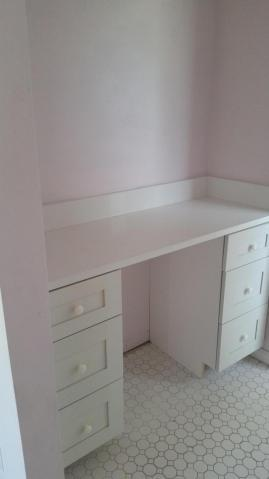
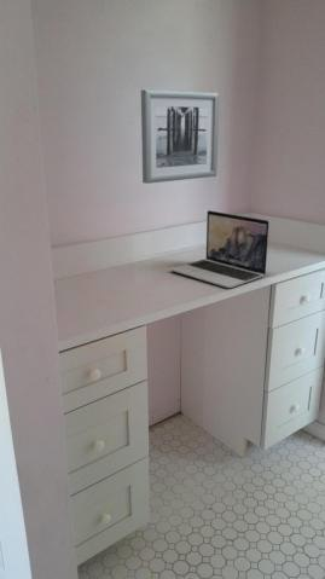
+ wall art [140,88,220,185]
+ laptop [169,209,271,289]
